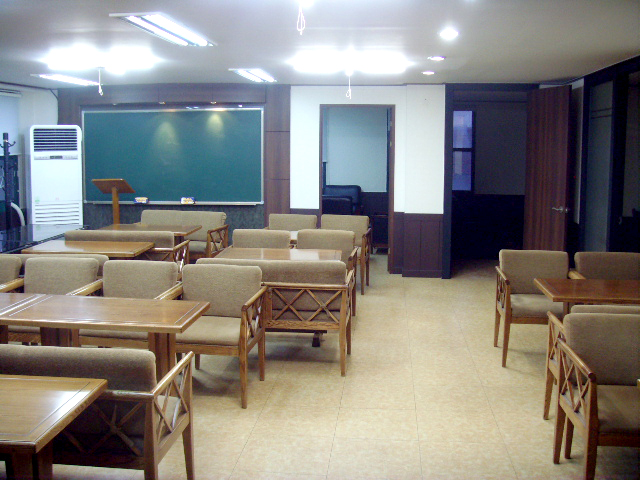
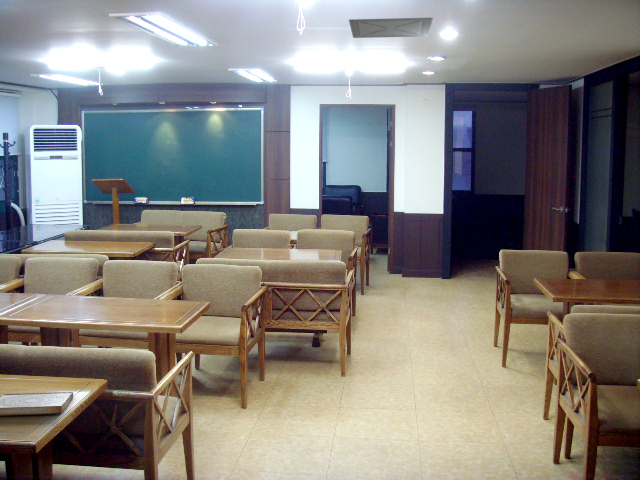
+ ceiling vent [348,17,434,39]
+ book [0,391,74,416]
